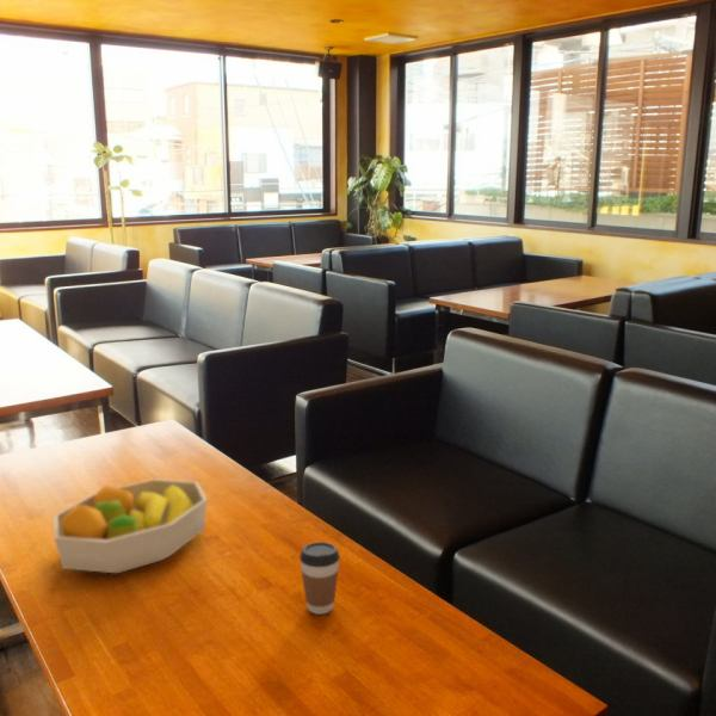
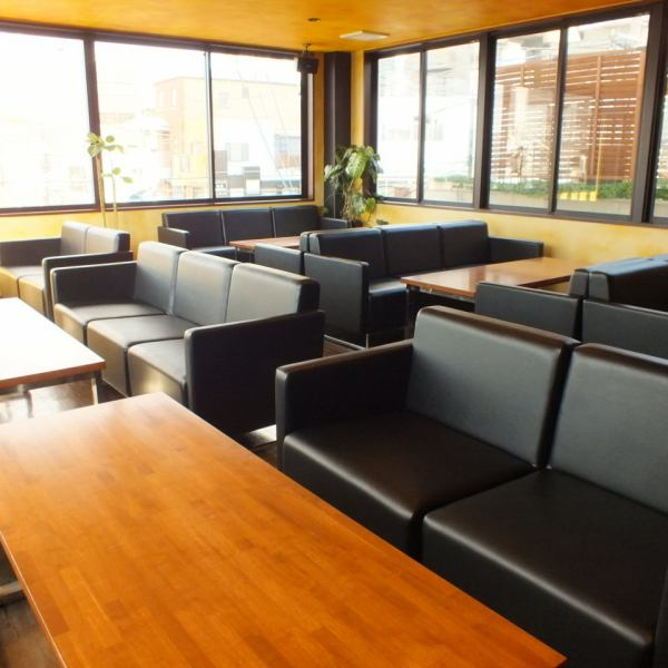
- coffee cup [298,541,341,616]
- fruit bowl [53,477,209,574]
